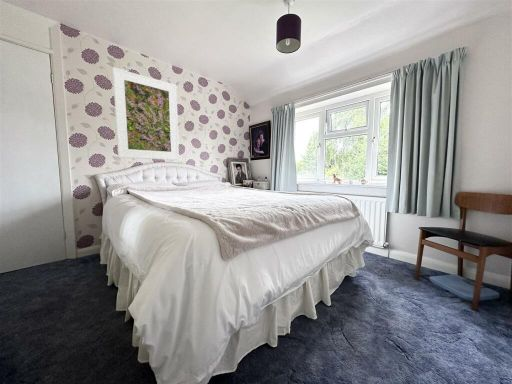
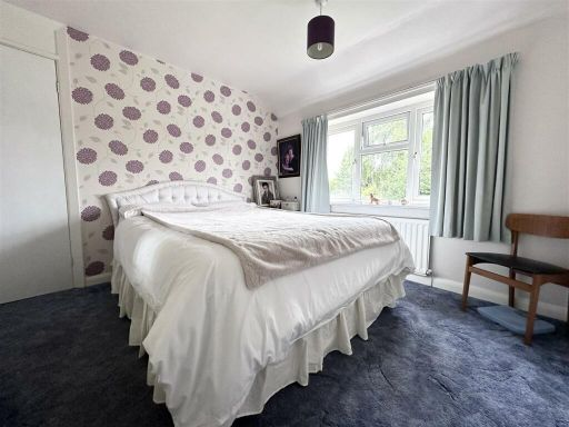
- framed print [112,66,180,161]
